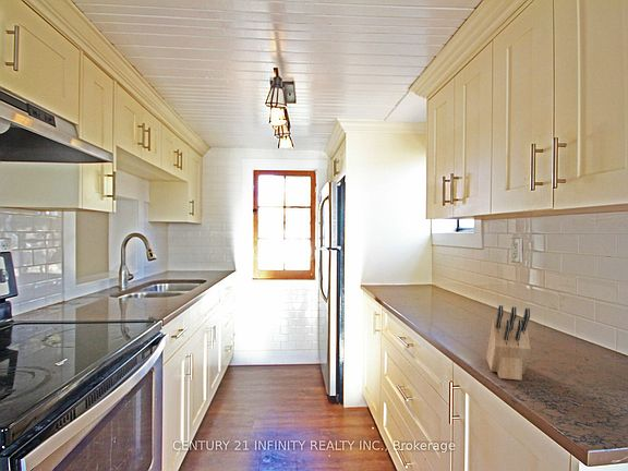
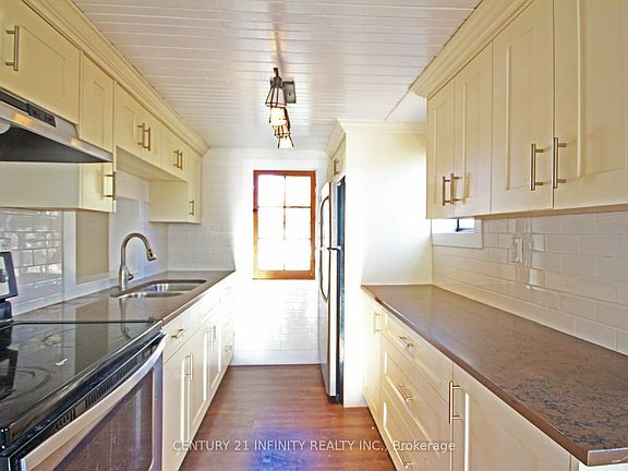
- knife block [485,304,532,382]
